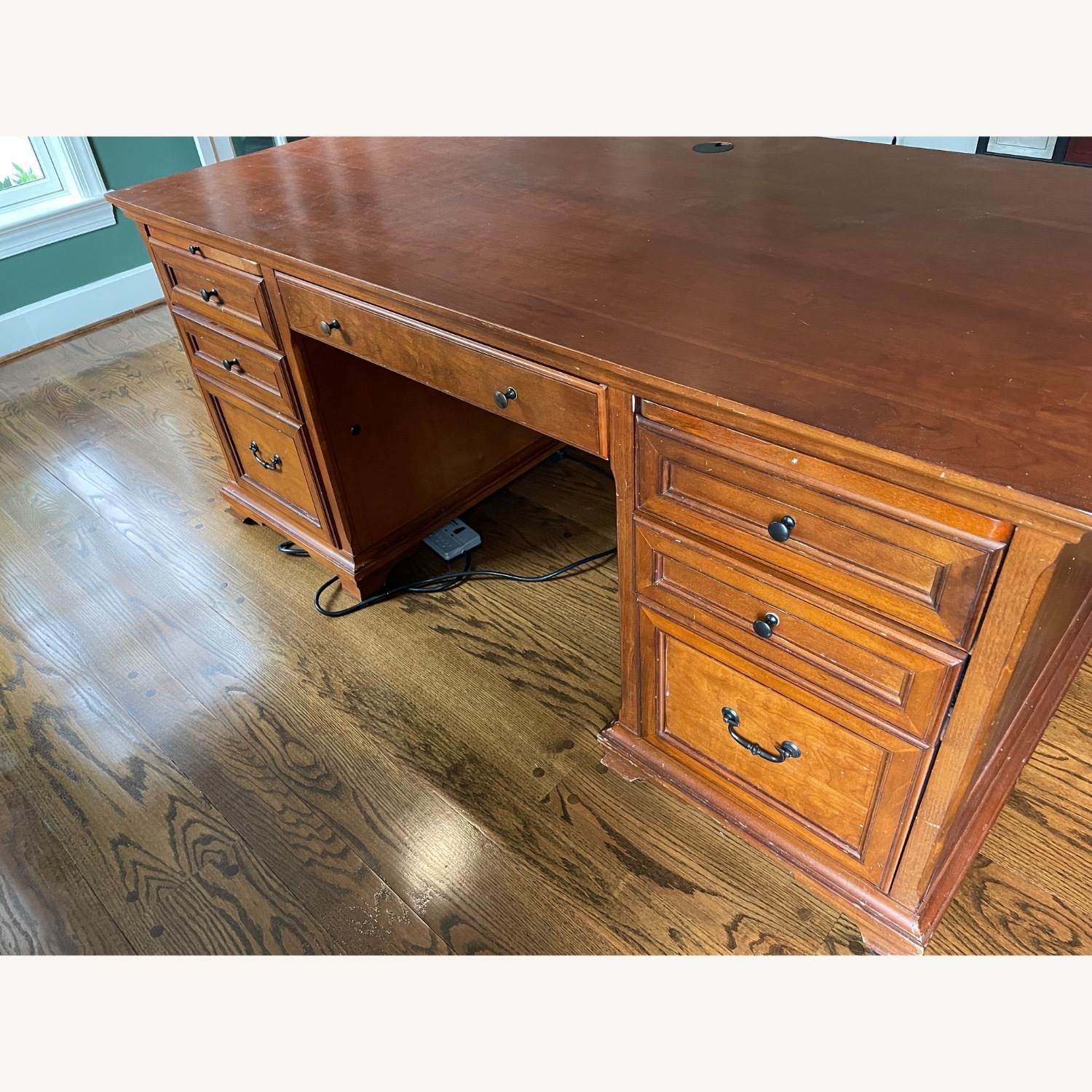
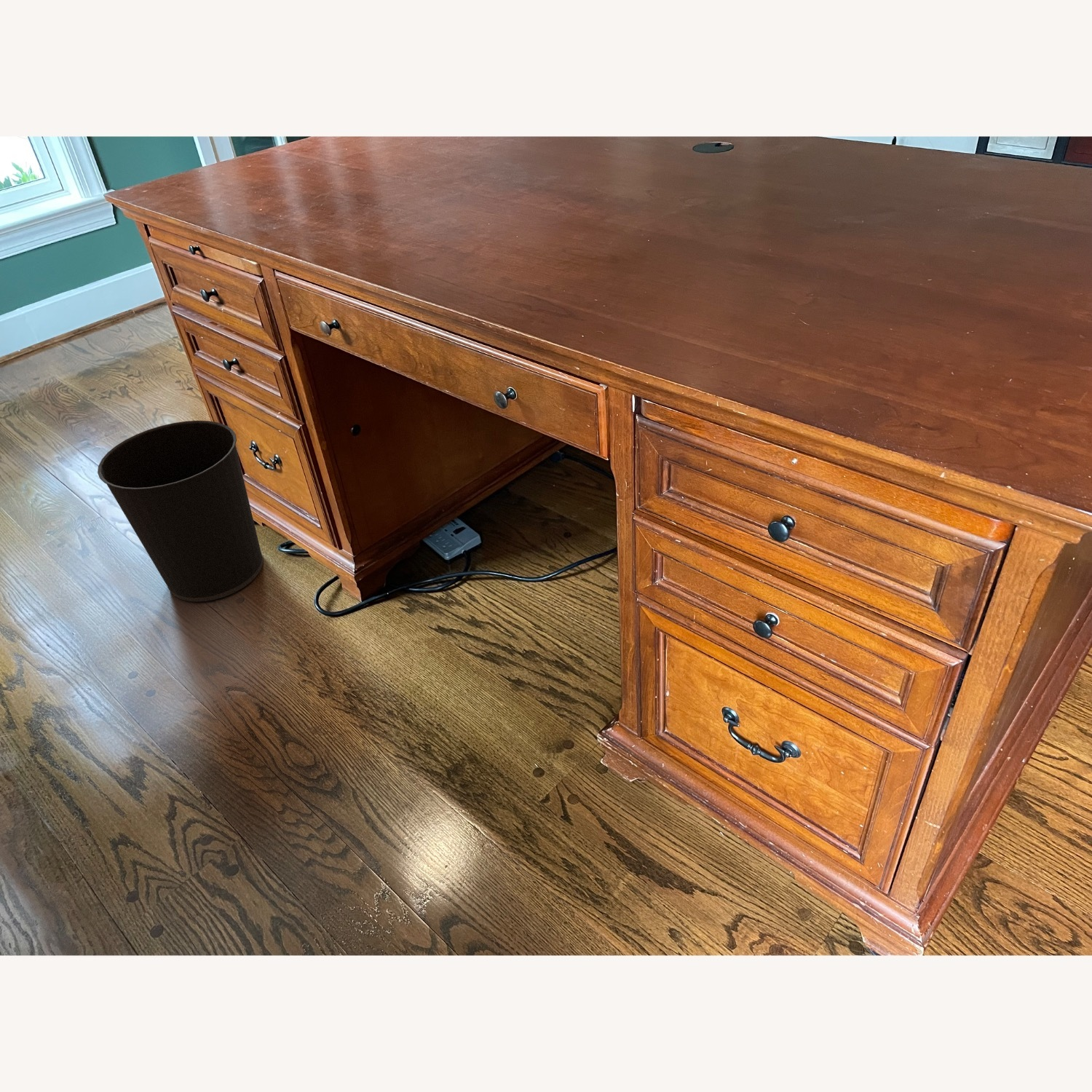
+ wastebasket [97,420,264,602]
